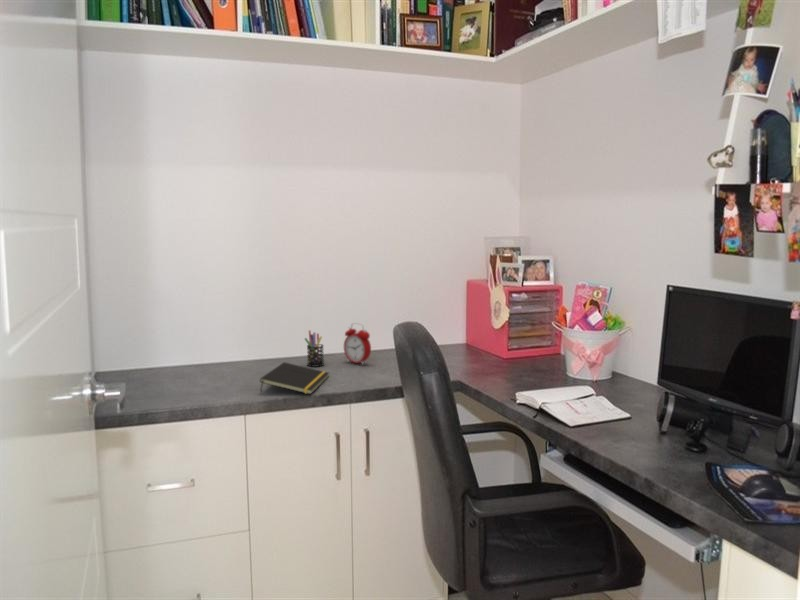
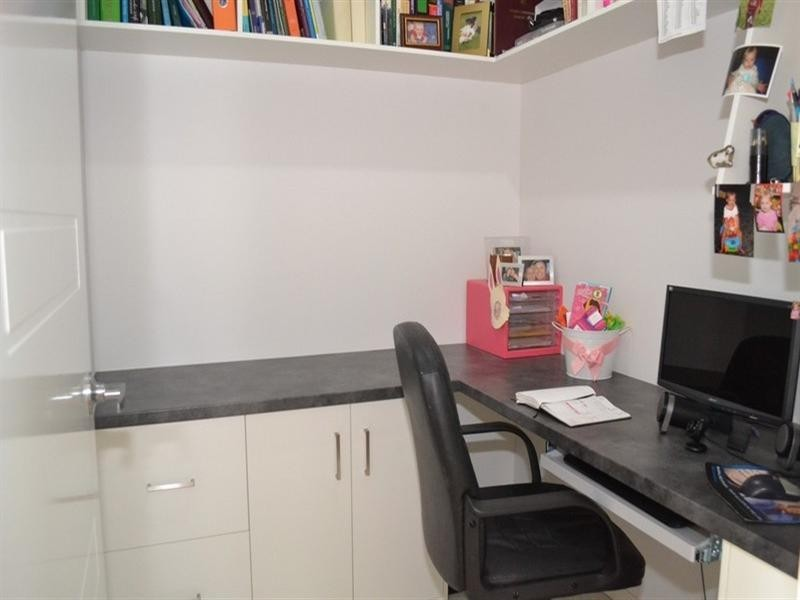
- alarm clock [343,322,372,365]
- pen holder [304,329,325,368]
- notepad [259,361,330,395]
